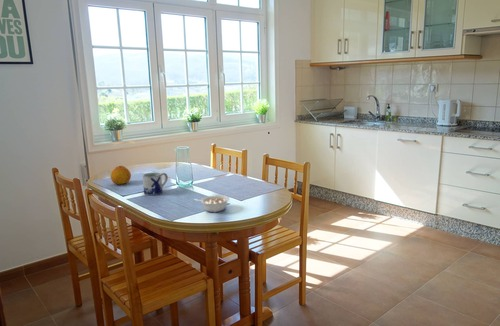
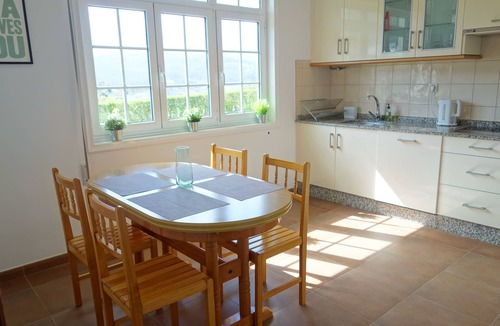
- mug [142,171,169,196]
- legume [193,194,230,213]
- fruit [110,165,132,185]
